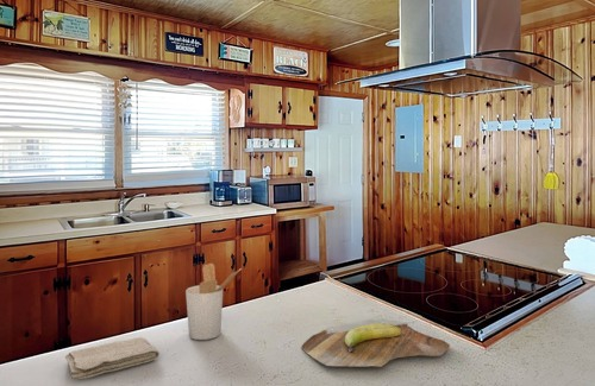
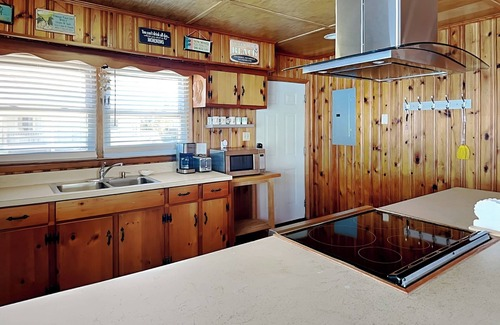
- washcloth [64,336,161,380]
- cutting board [301,323,451,368]
- utensil holder [184,262,243,341]
